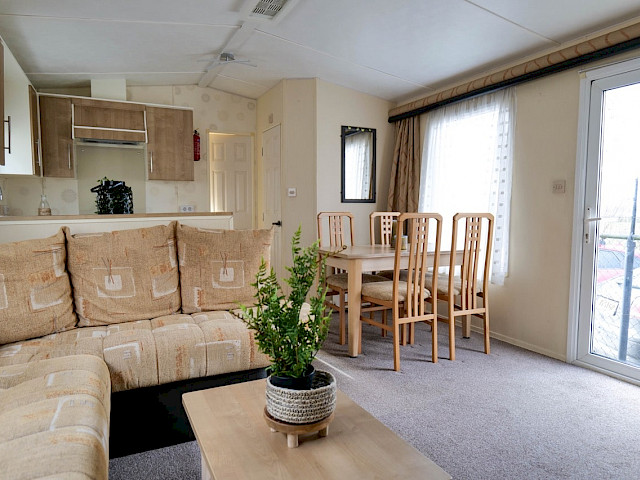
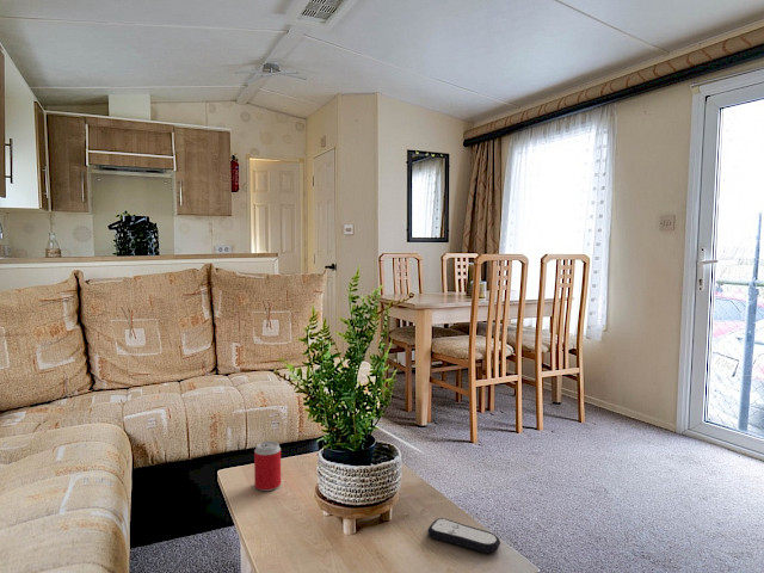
+ remote control [426,517,501,554]
+ beverage can [253,440,282,492]
